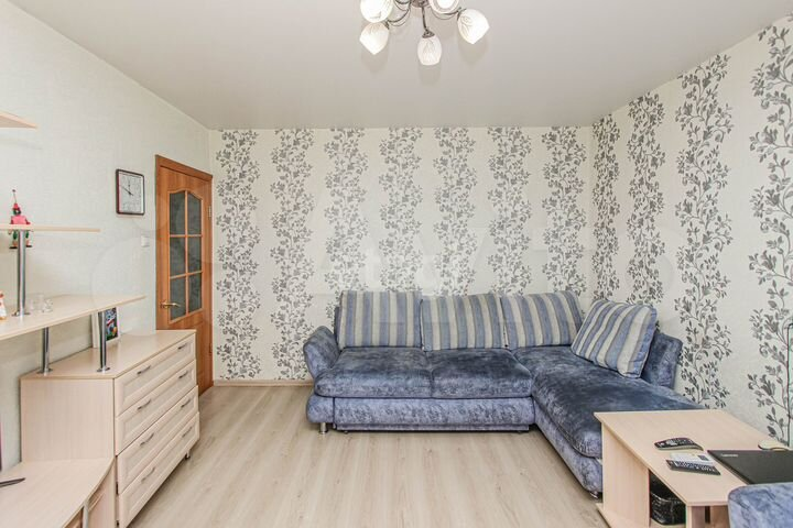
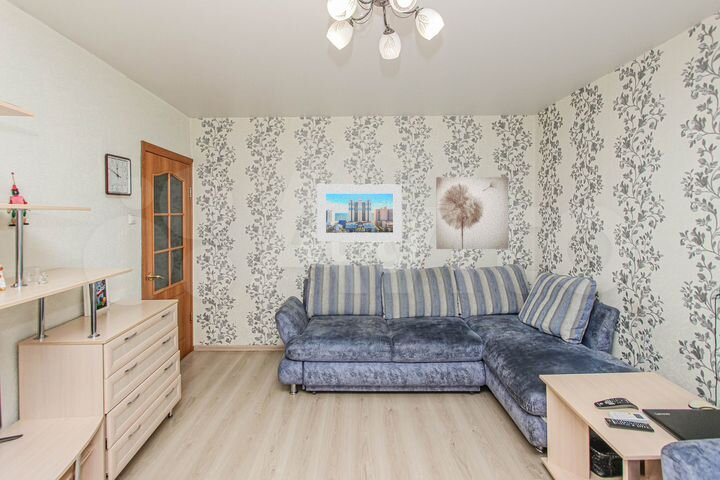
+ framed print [316,184,403,243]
+ wall art [435,176,509,250]
